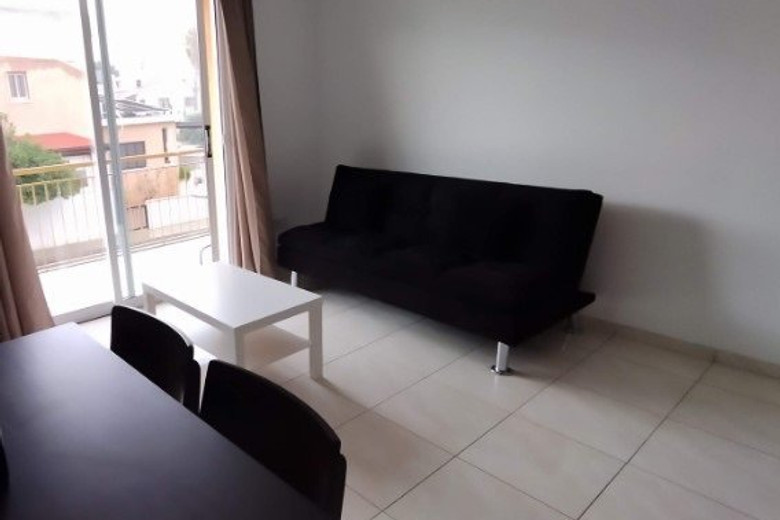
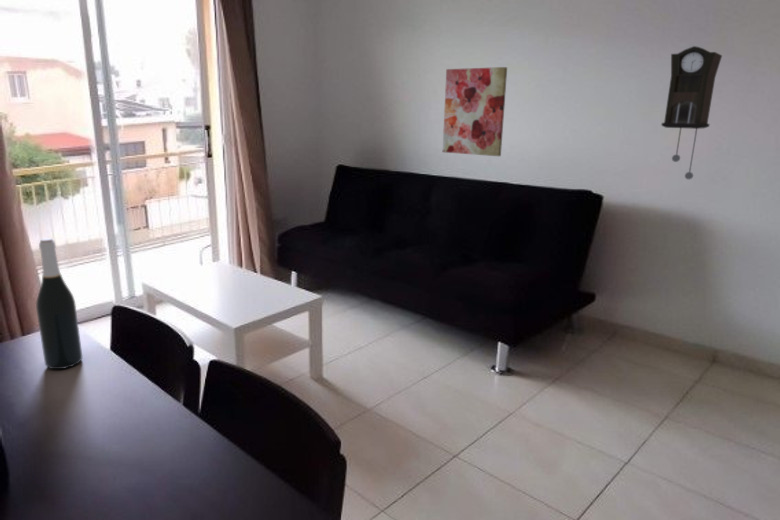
+ wine bottle [35,237,83,370]
+ pendulum clock [660,45,723,180]
+ wall art [442,66,508,157]
